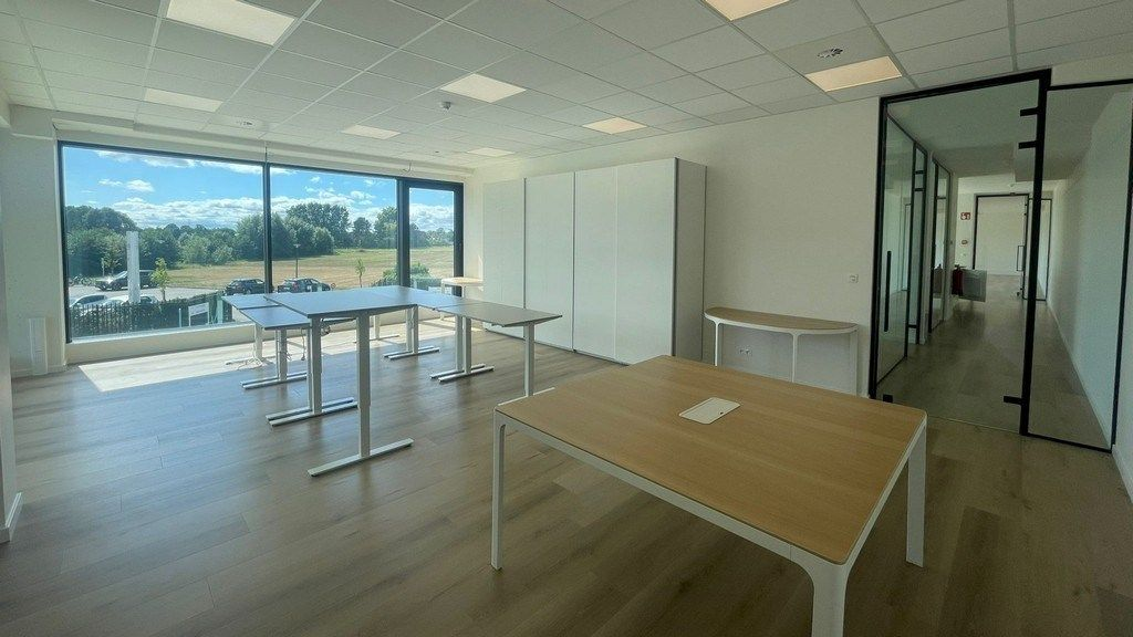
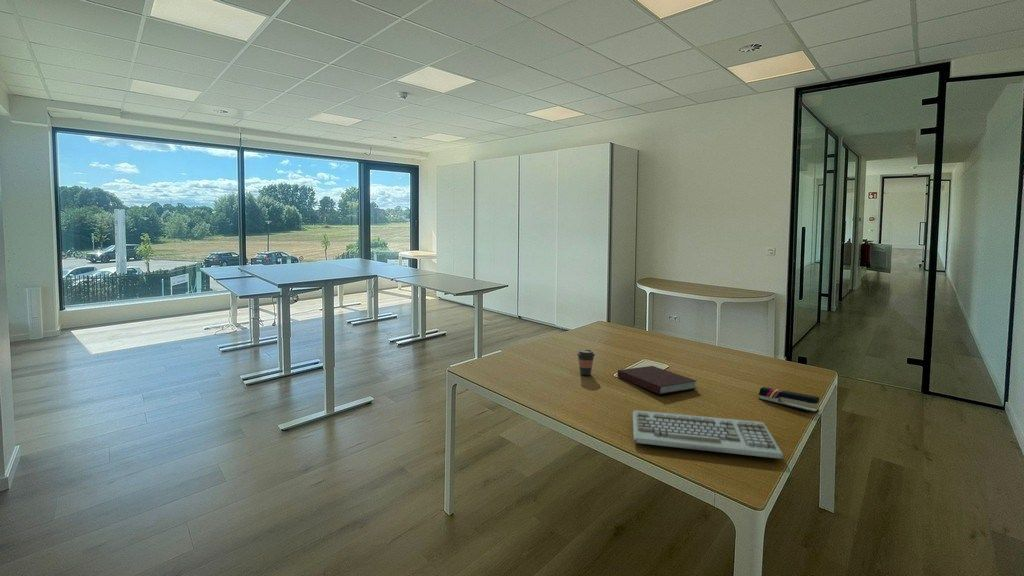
+ keyboard [632,409,785,460]
+ stapler [757,386,820,414]
+ notebook [616,365,698,395]
+ coffee cup [576,349,596,376]
